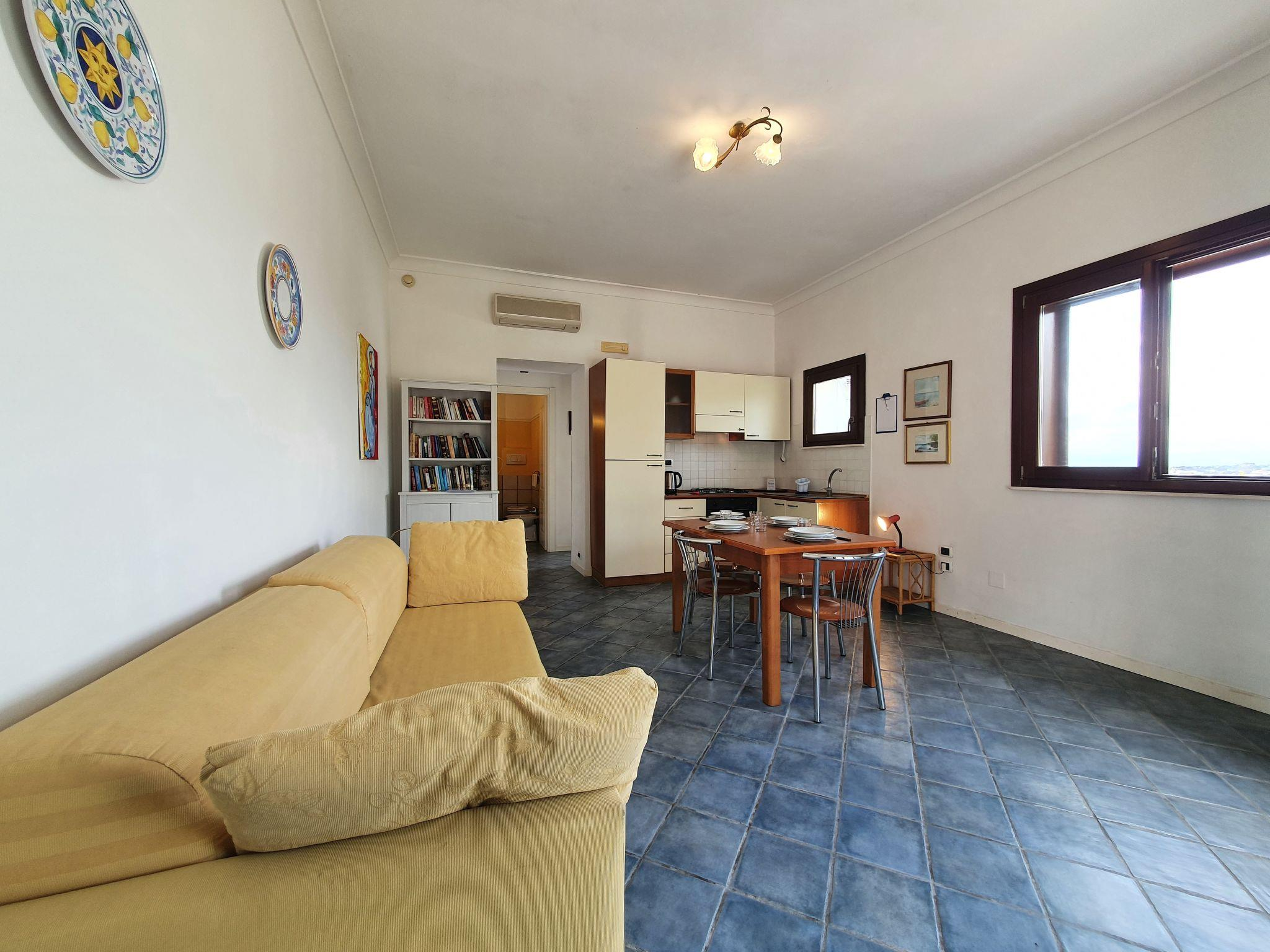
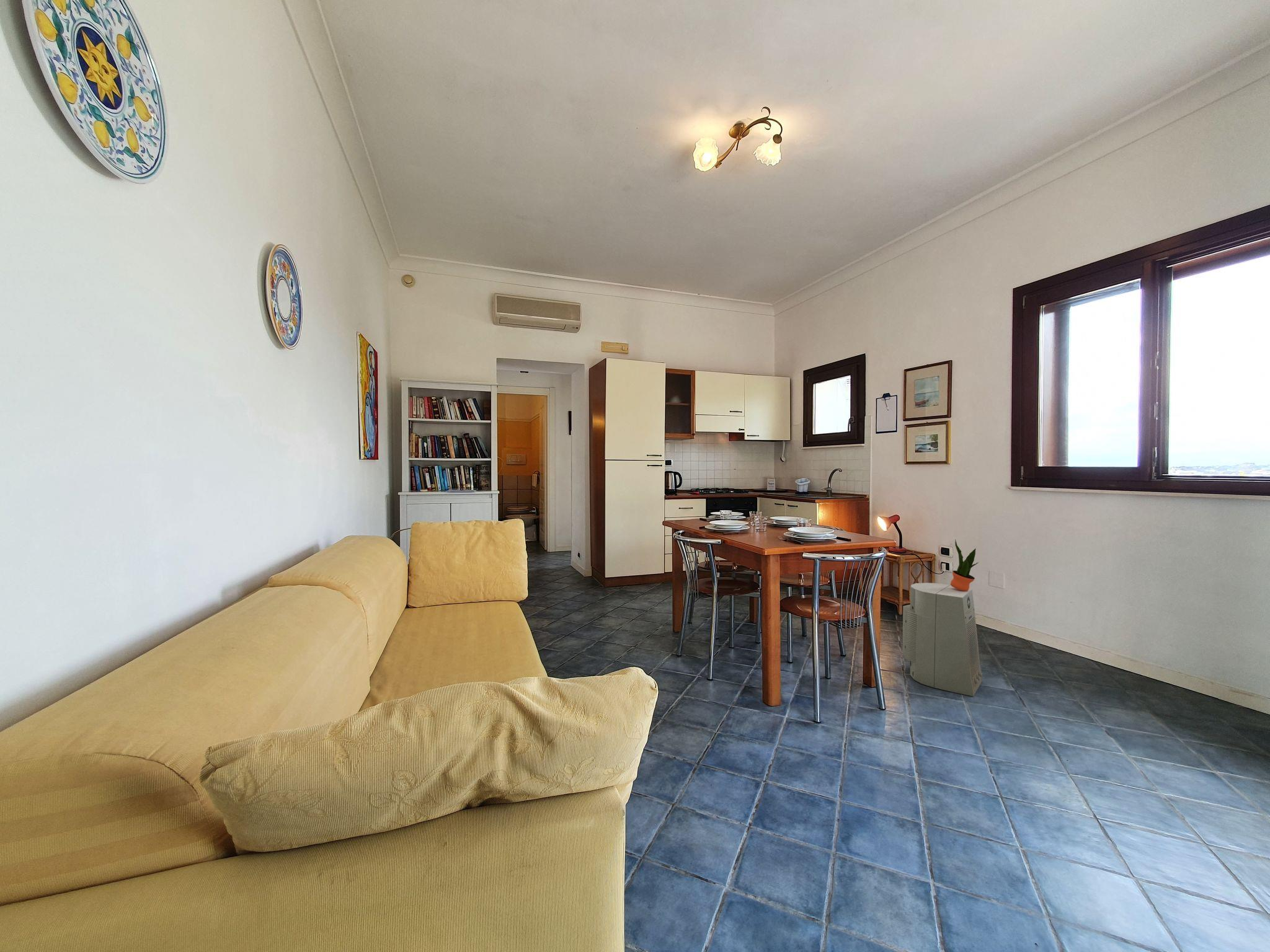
+ potted plant [950,539,979,591]
+ fan [902,582,983,697]
